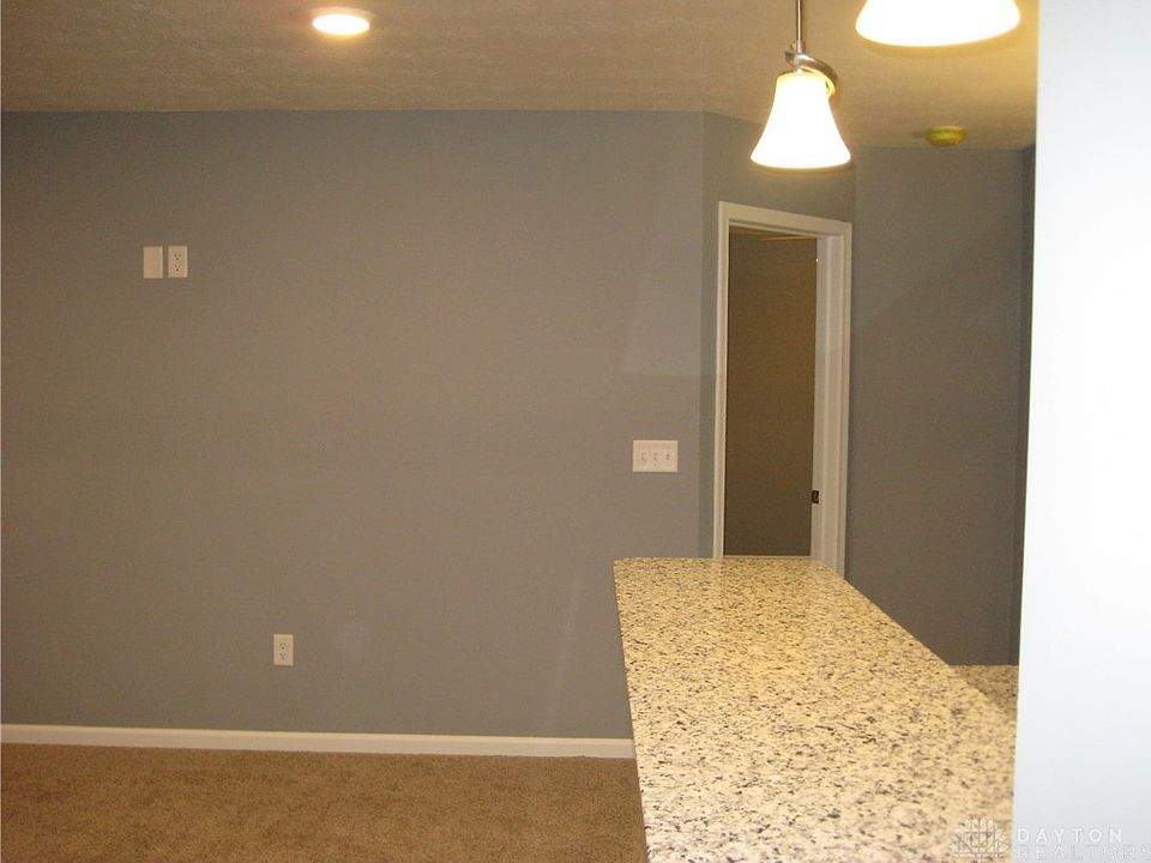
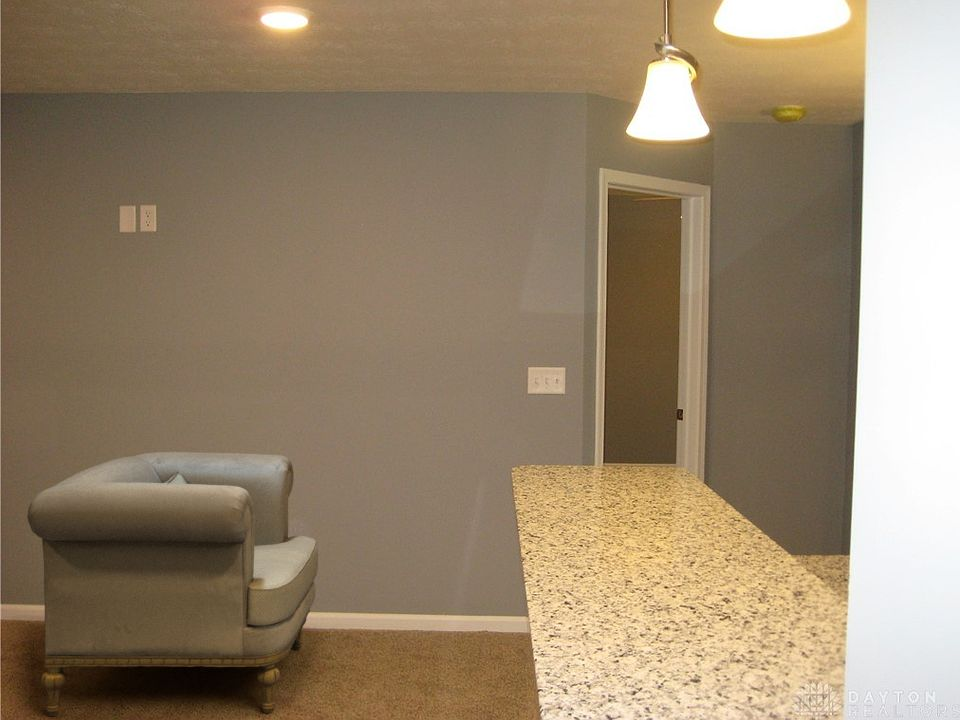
+ armchair [26,451,319,717]
